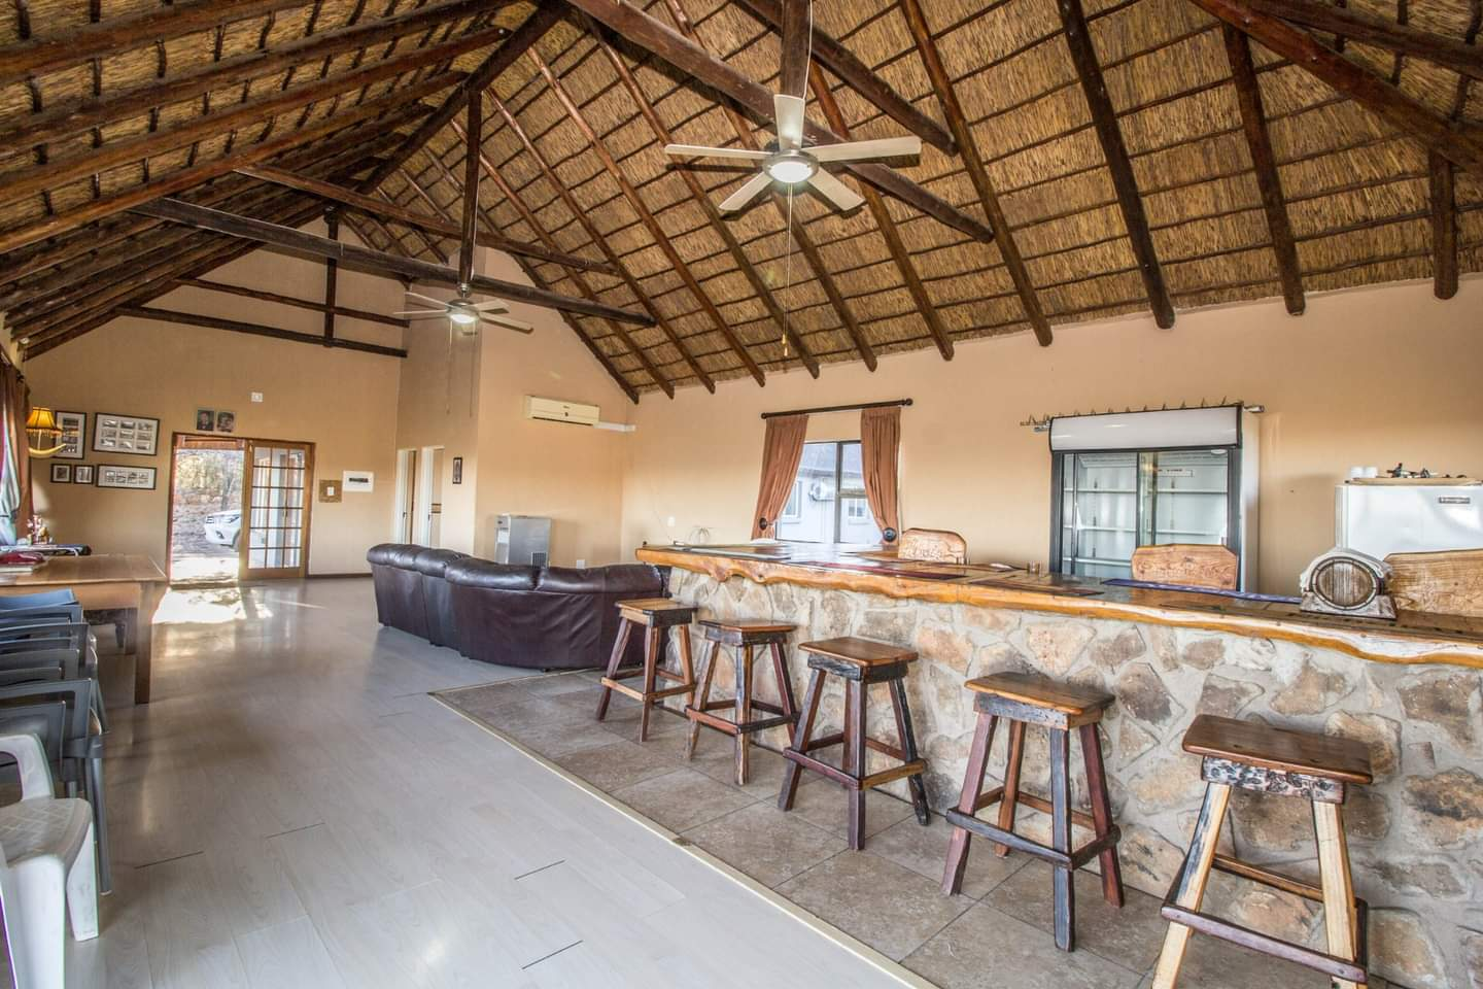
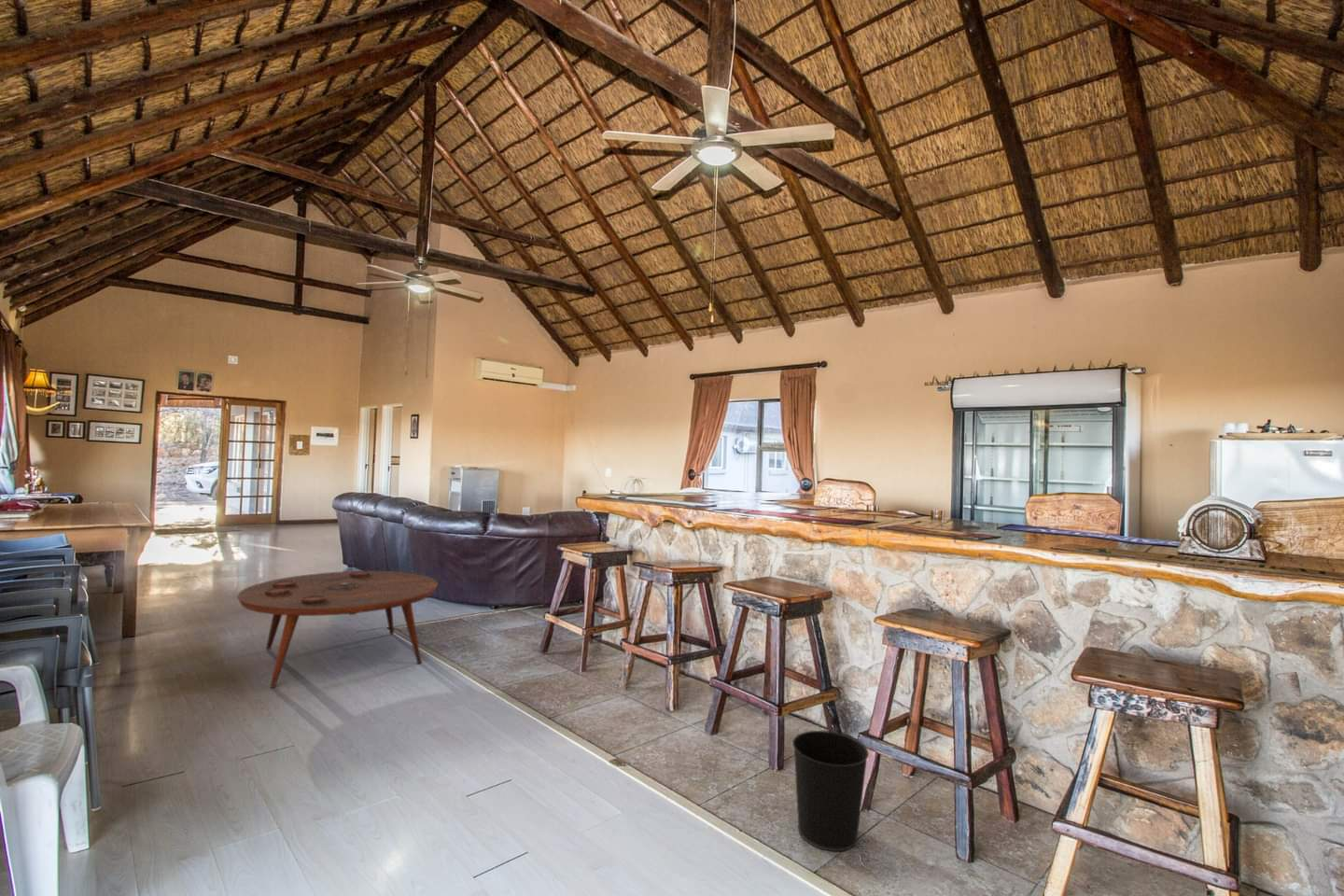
+ wastebasket [791,730,870,852]
+ coffee table [236,570,439,689]
